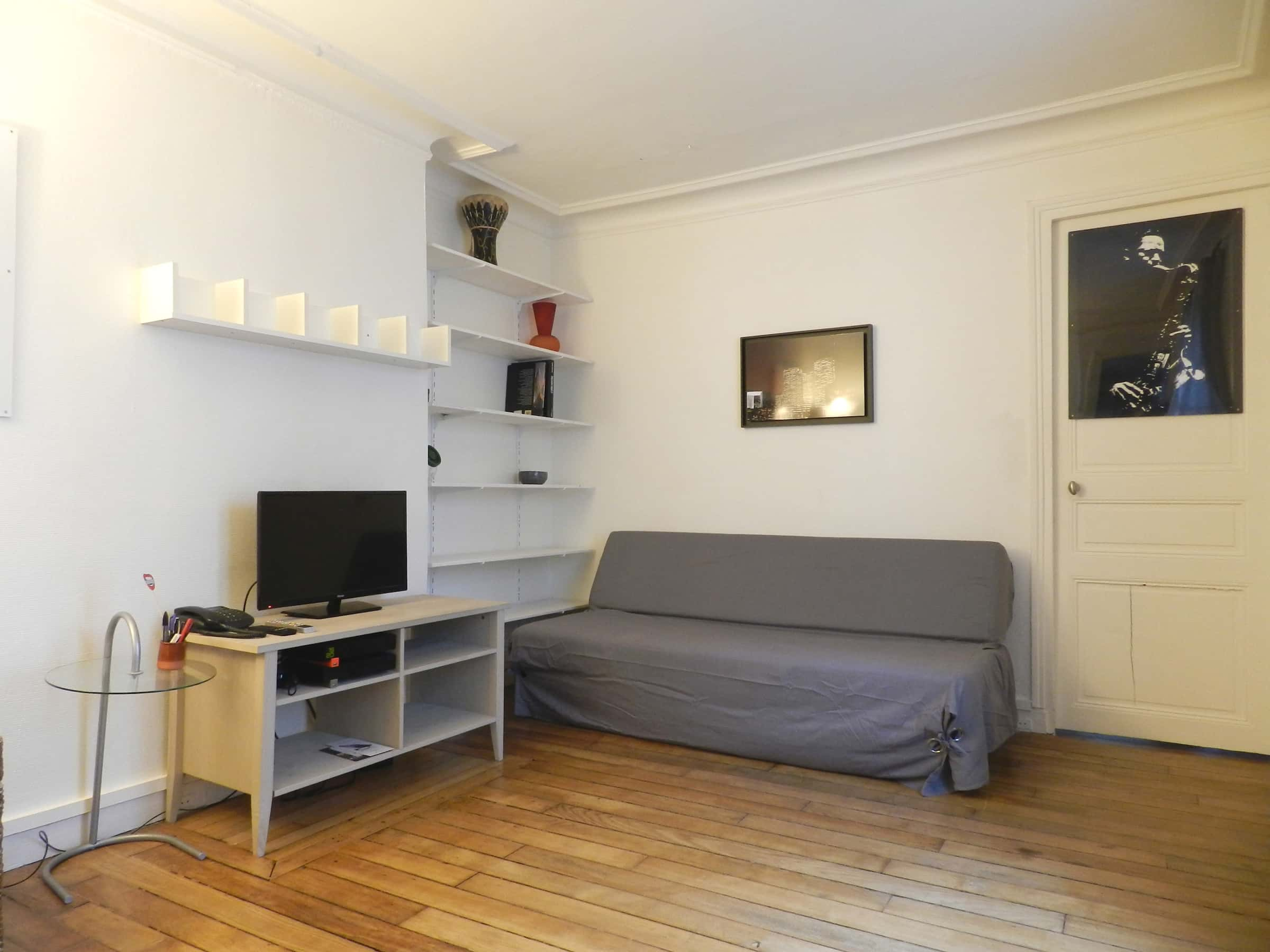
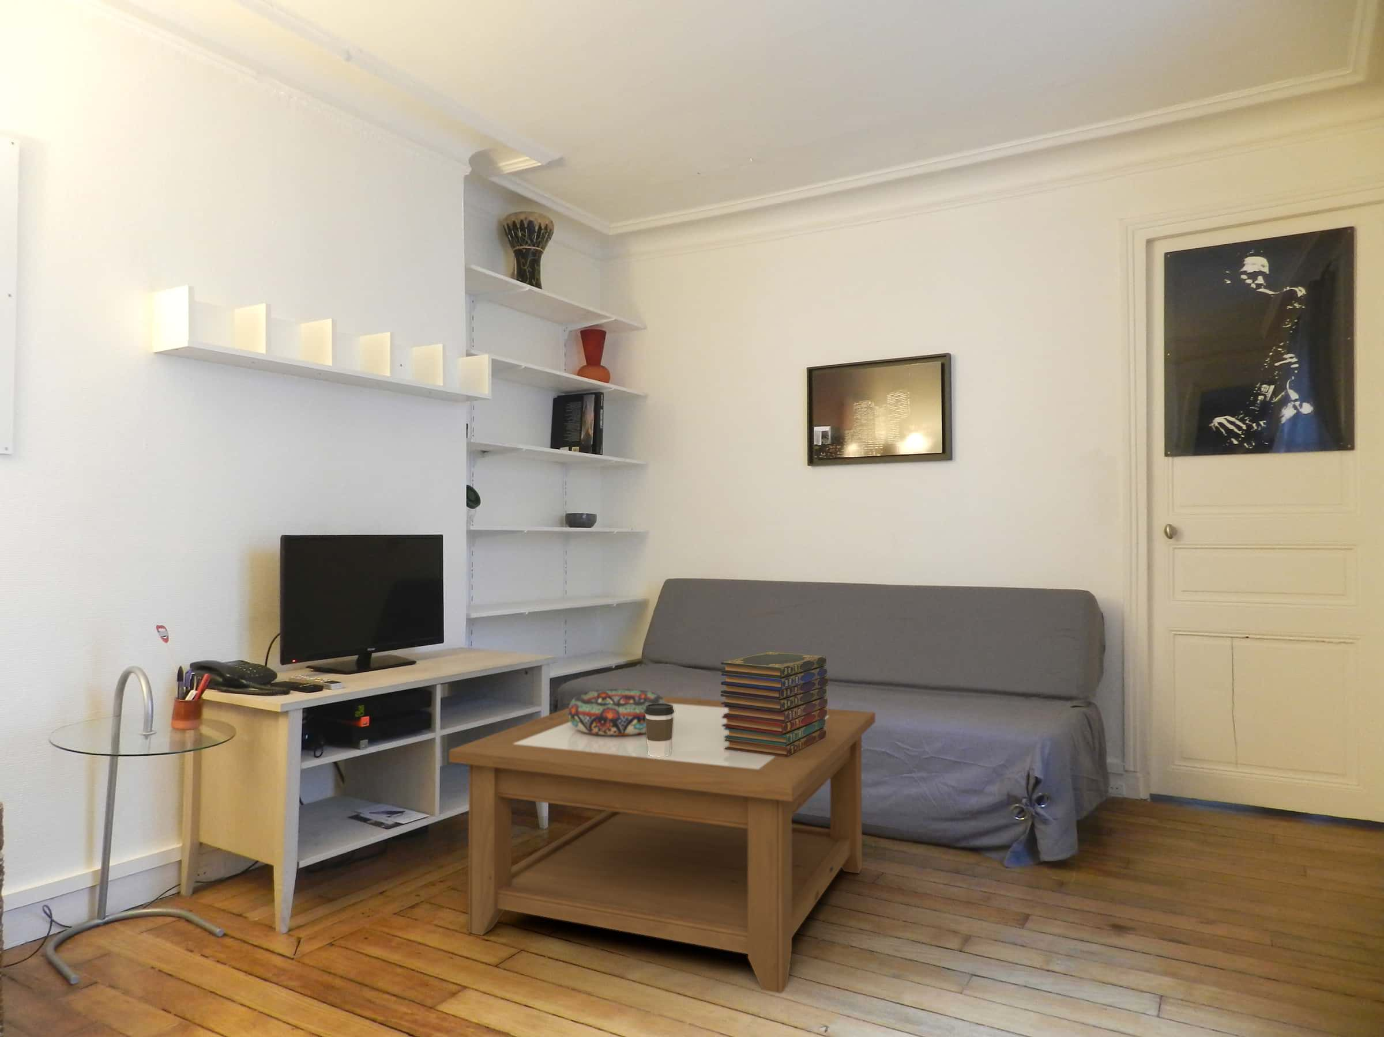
+ coffee table [449,695,876,995]
+ book stack [720,651,829,757]
+ decorative bowl [568,688,666,735]
+ coffee cup [644,703,675,757]
